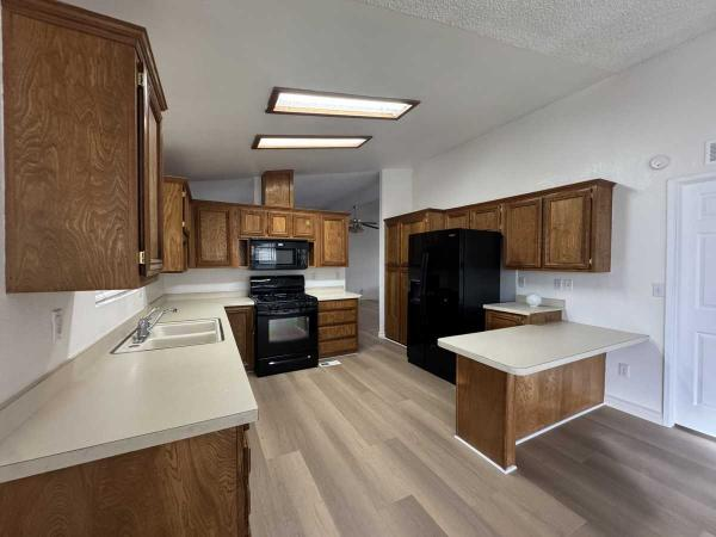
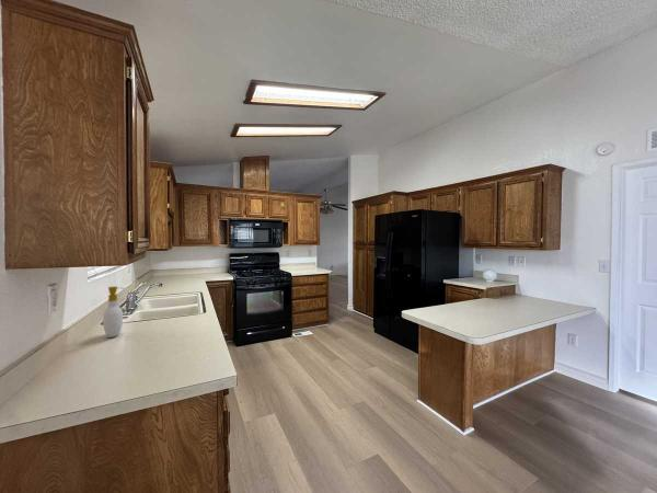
+ soap bottle [102,285,125,339]
